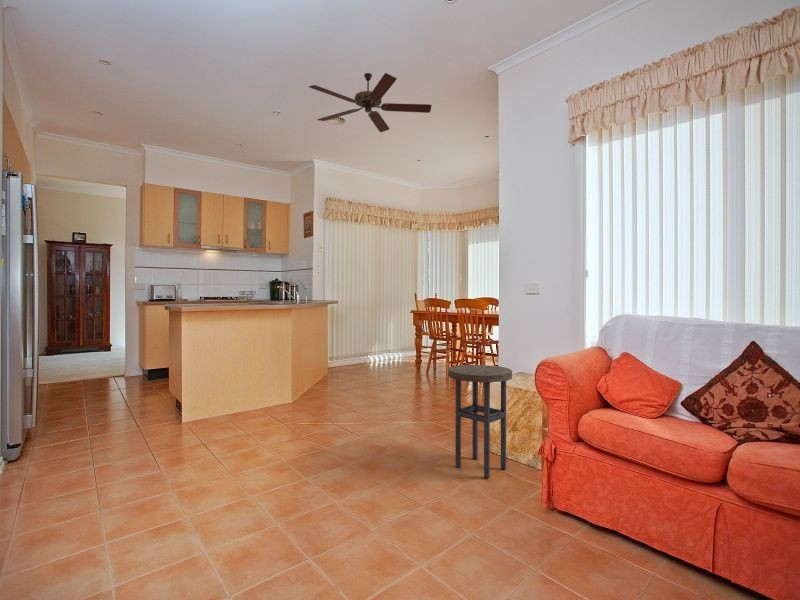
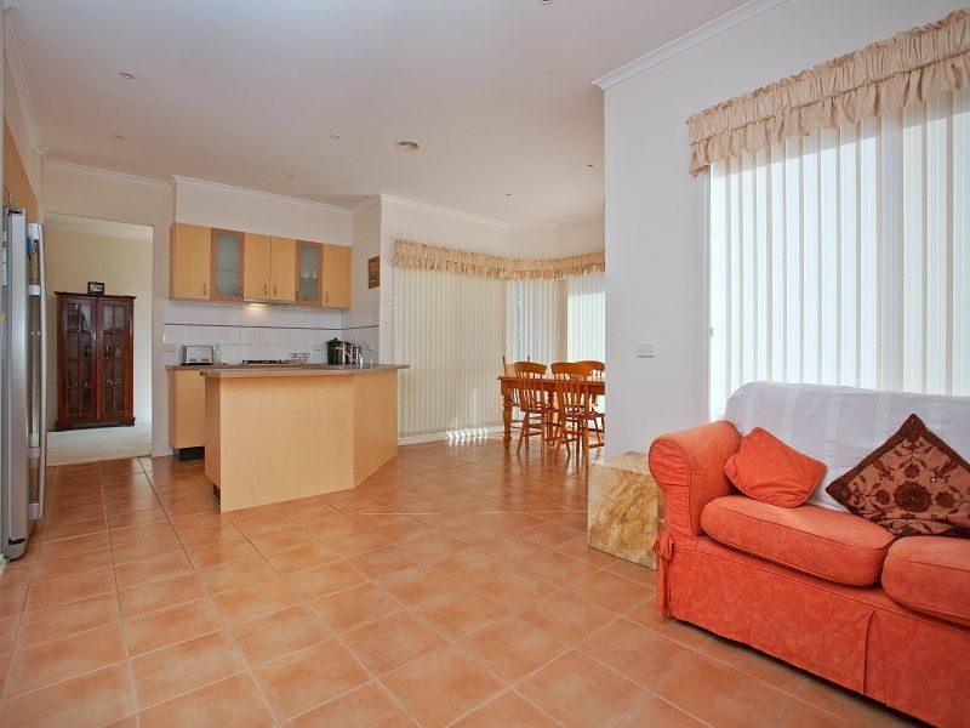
- side table [447,364,513,479]
- ceiling fan [308,72,432,133]
